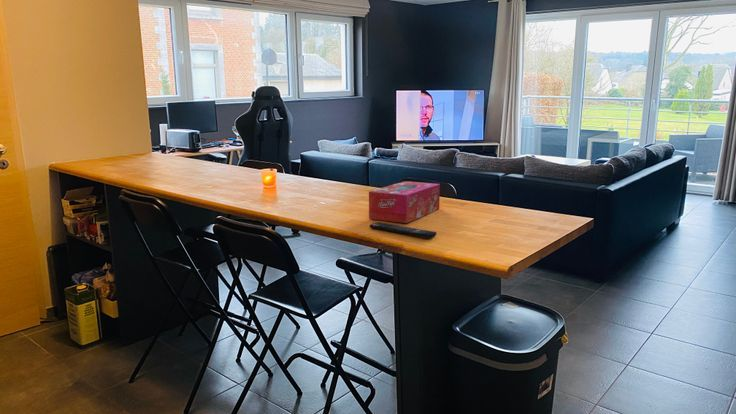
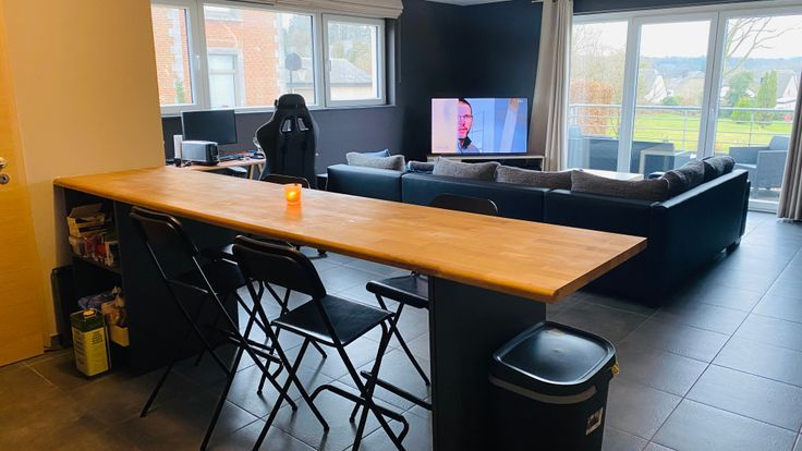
- remote control [369,221,438,239]
- tissue box [368,180,441,224]
